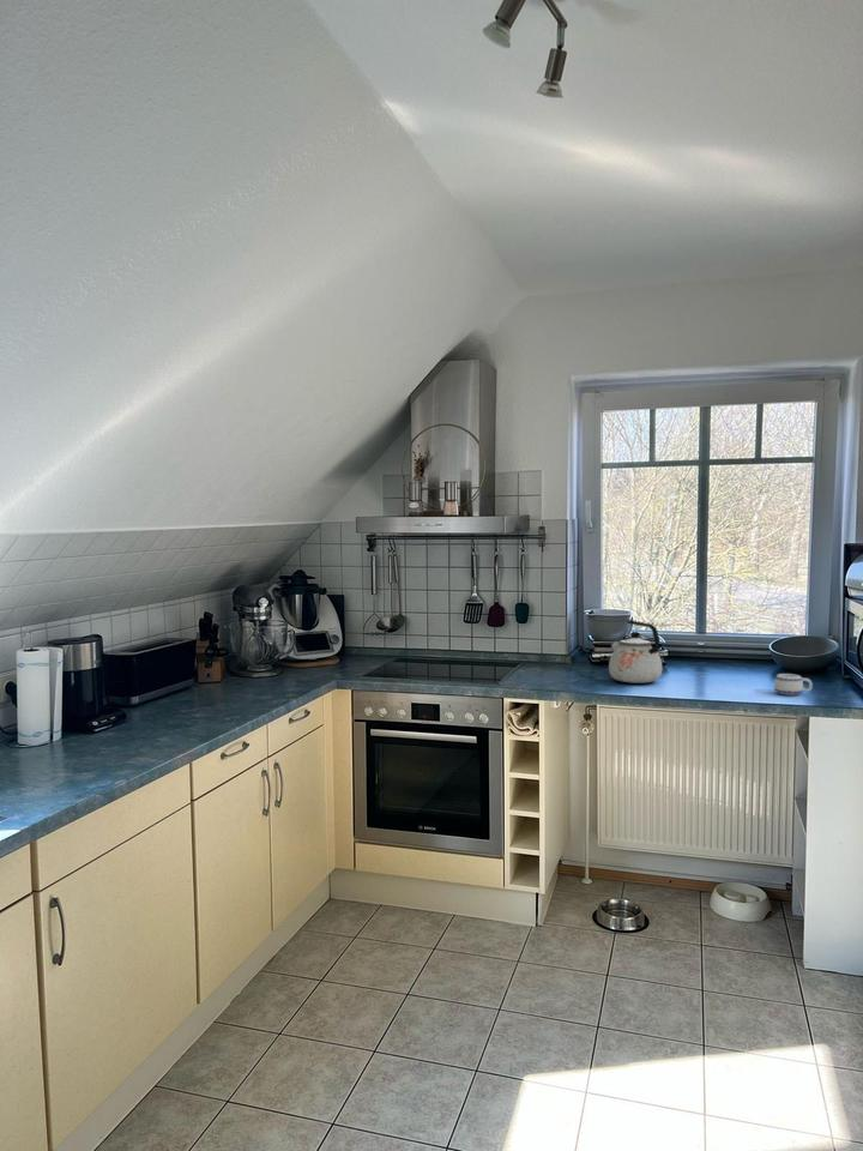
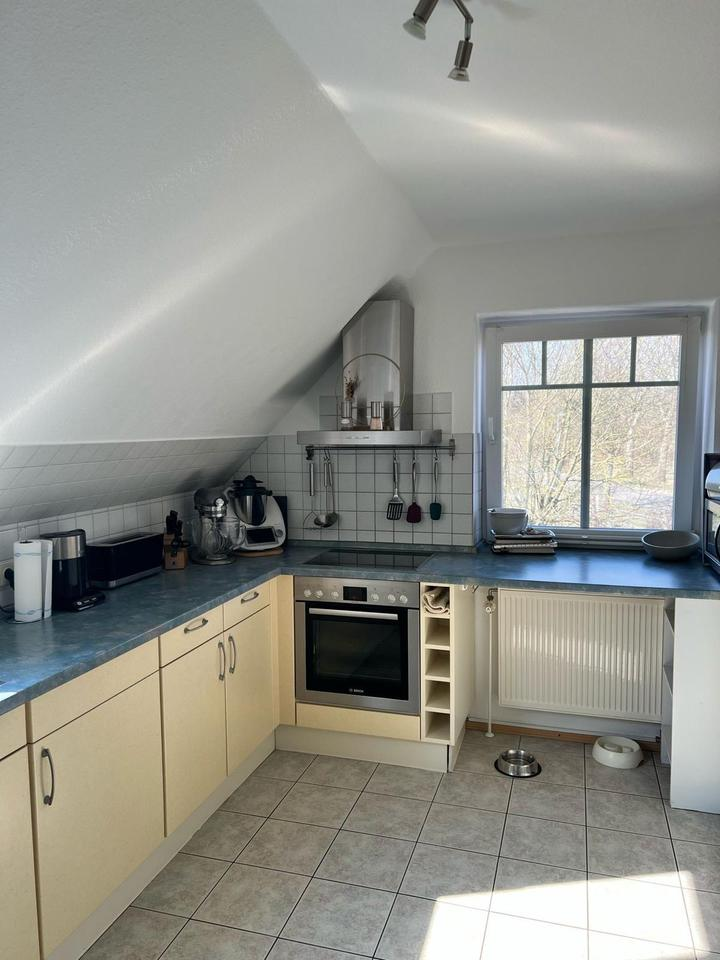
- kettle [608,620,663,685]
- mug [773,673,814,695]
